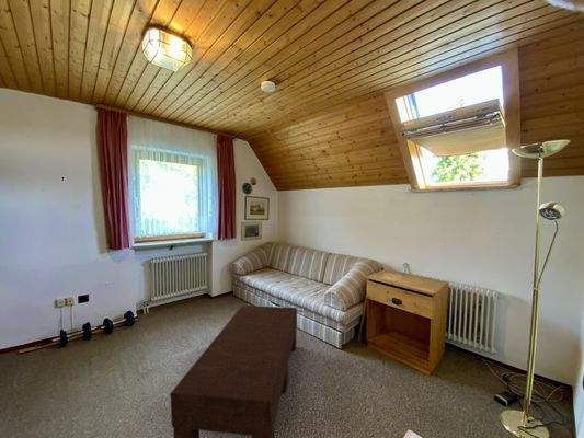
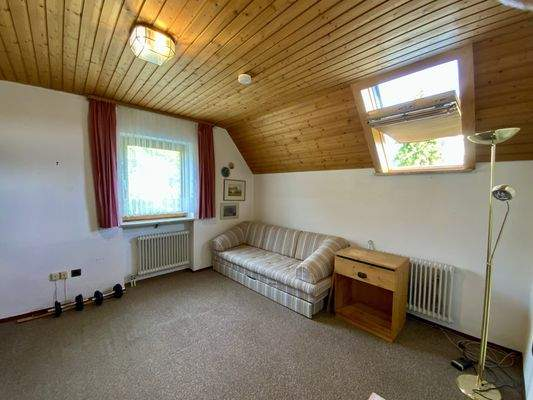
- coffee table [170,304,298,438]
